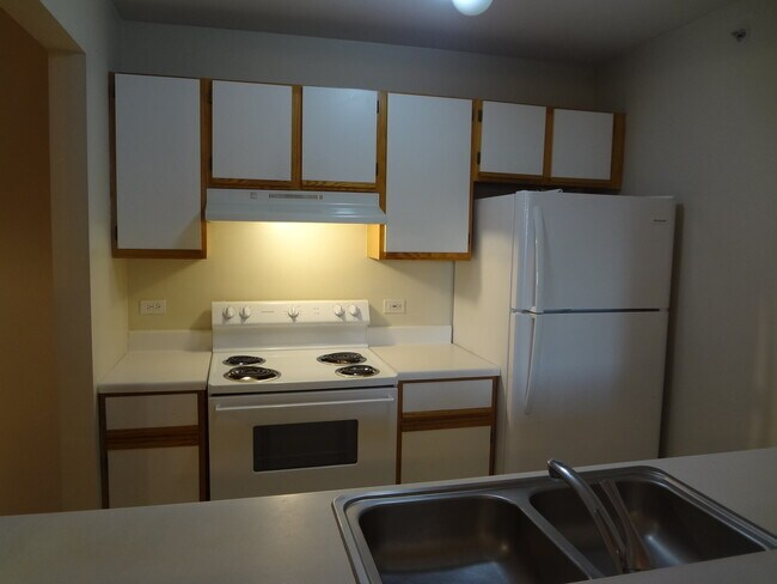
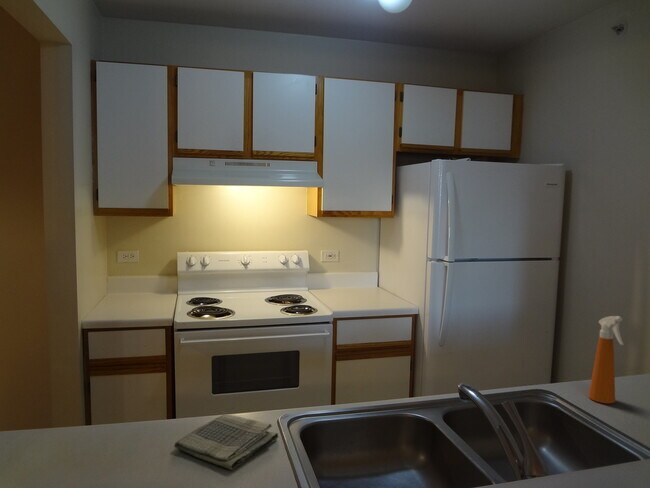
+ spray bottle [587,315,625,405]
+ dish towel [174,413,279,471]
